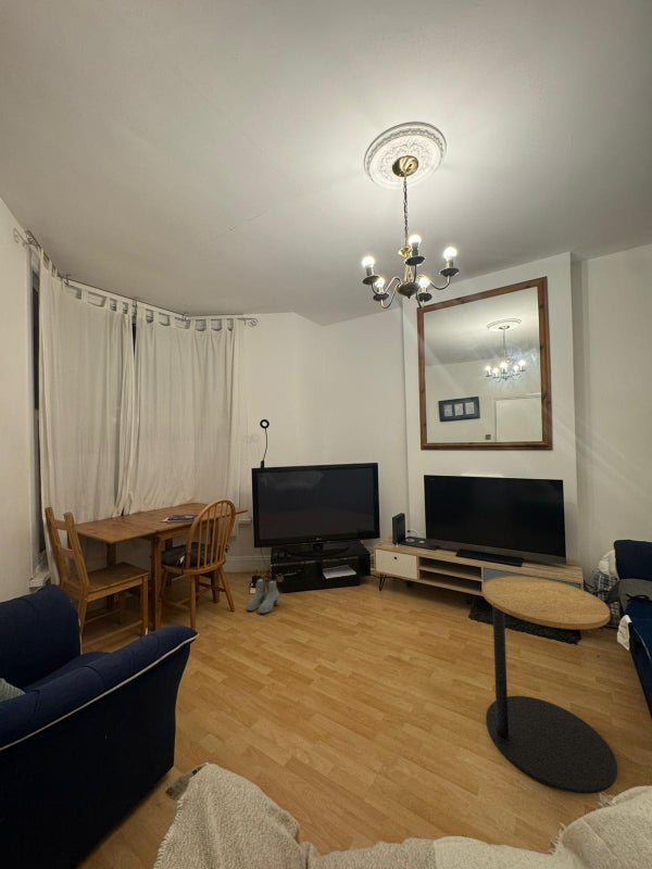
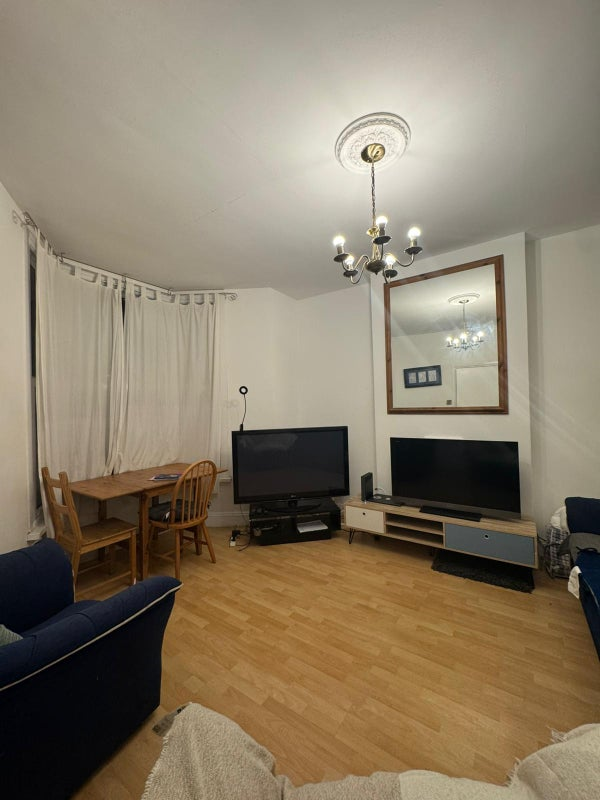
- boots [246,577,280,615]
- side table [481,575,618,795]
